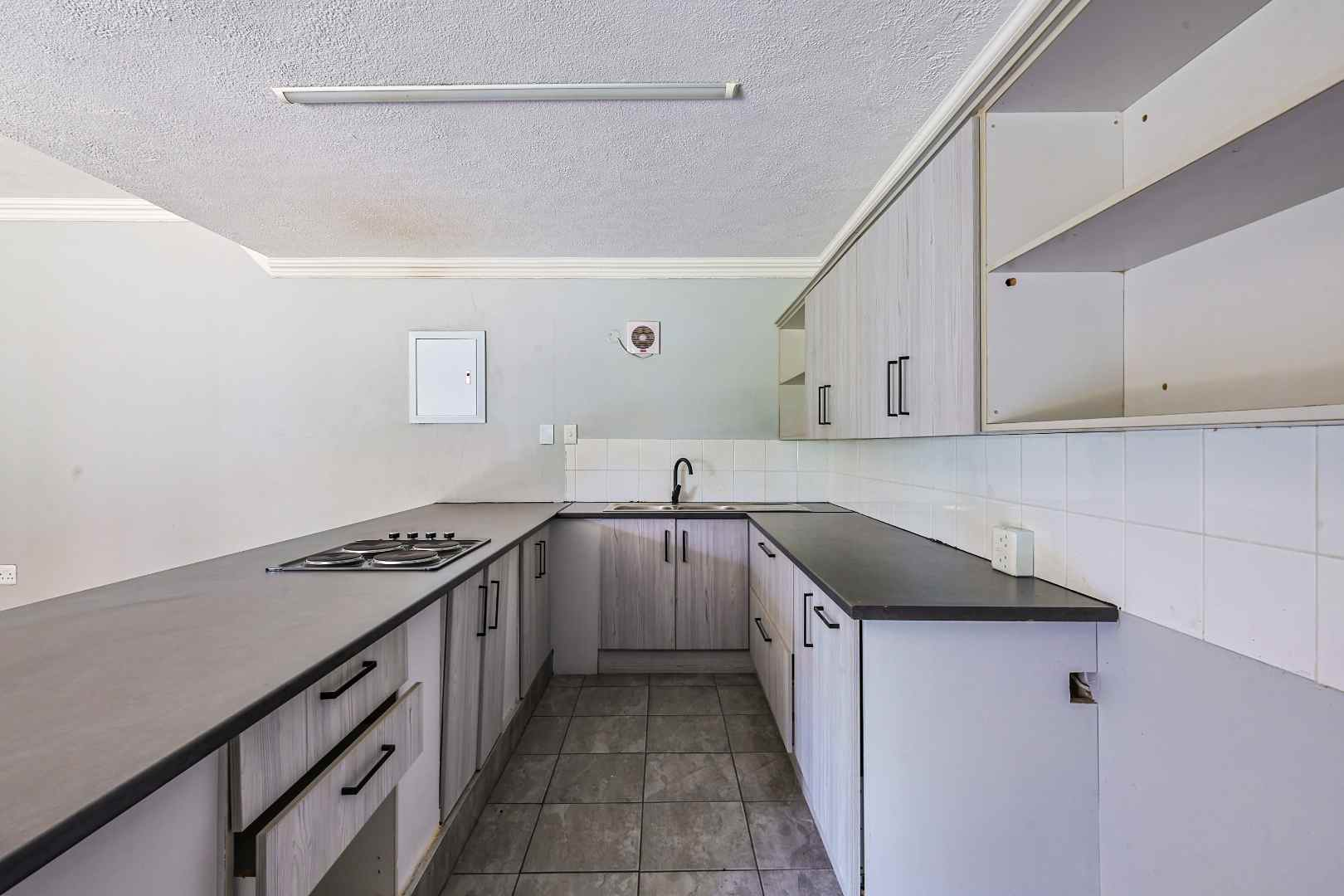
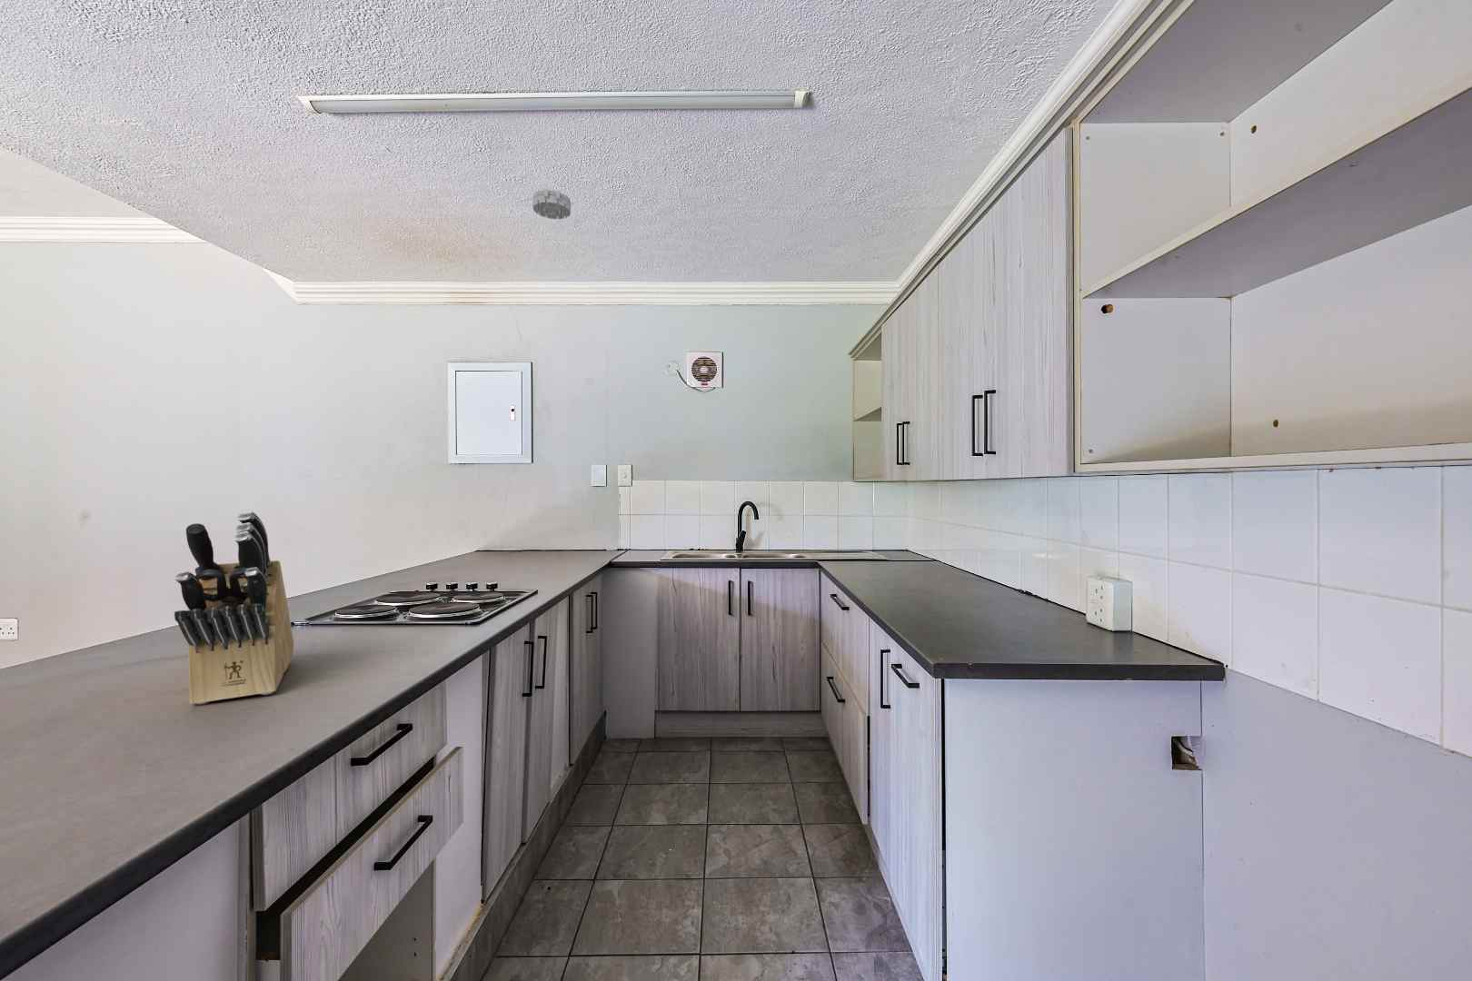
+ smoke detector [531,188,572,220]
+ knife block [173,510,295,705]
